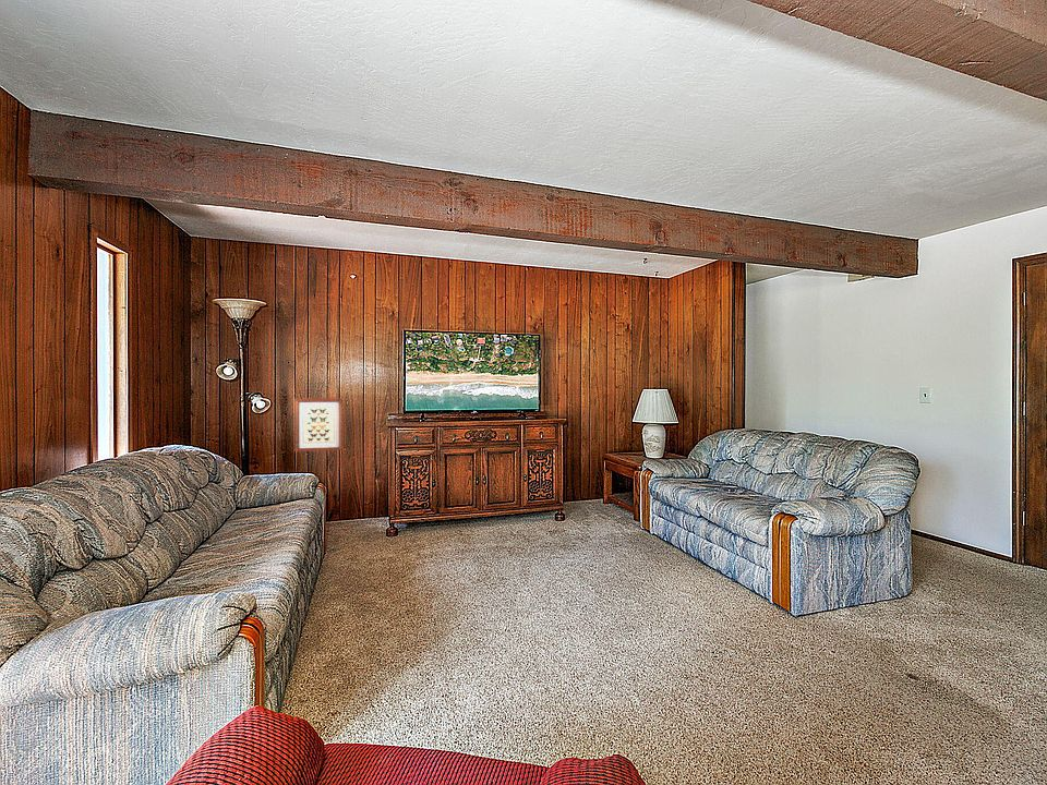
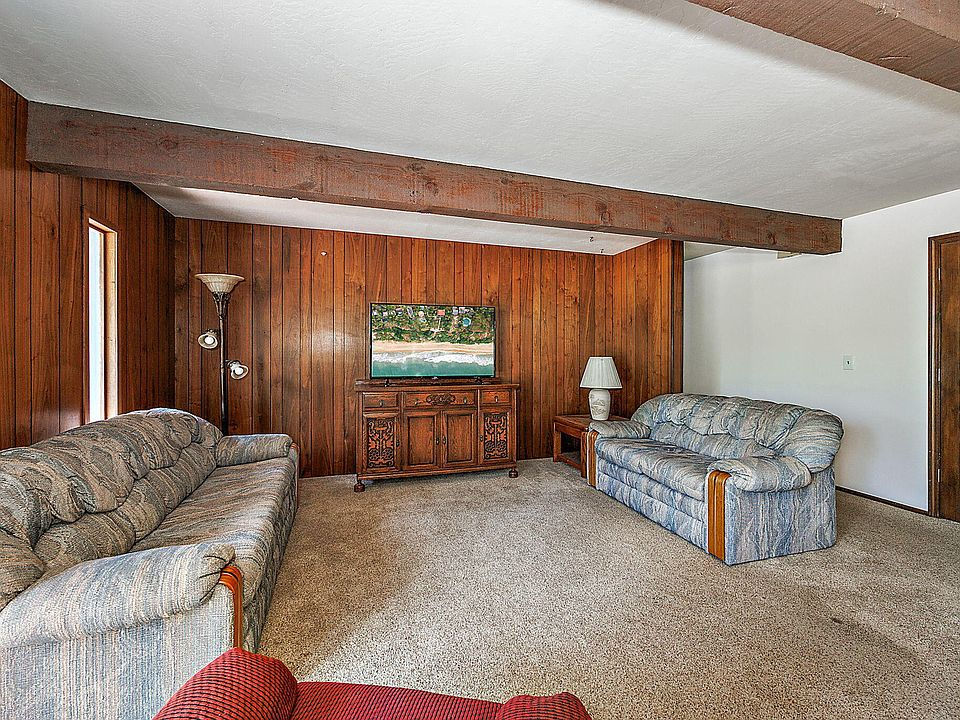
- wall art [293,397,344,452]
